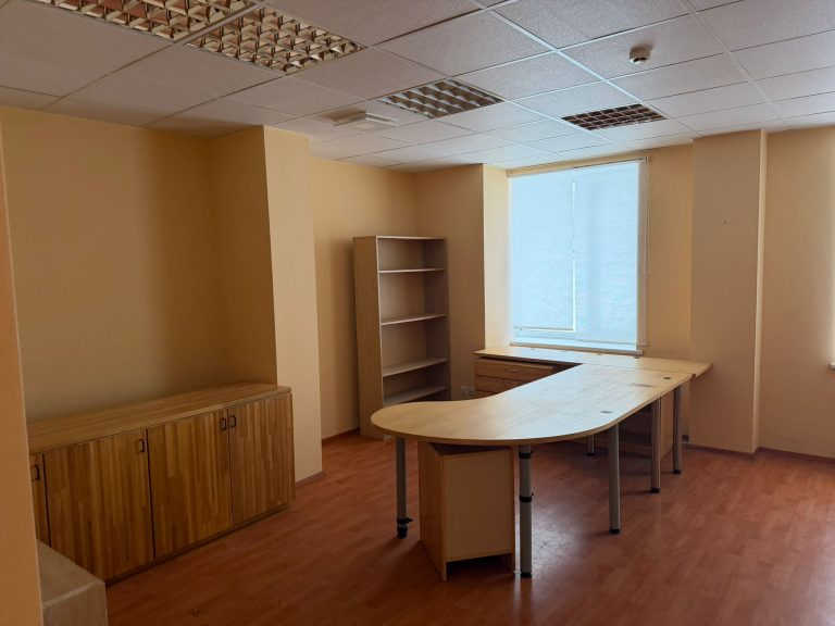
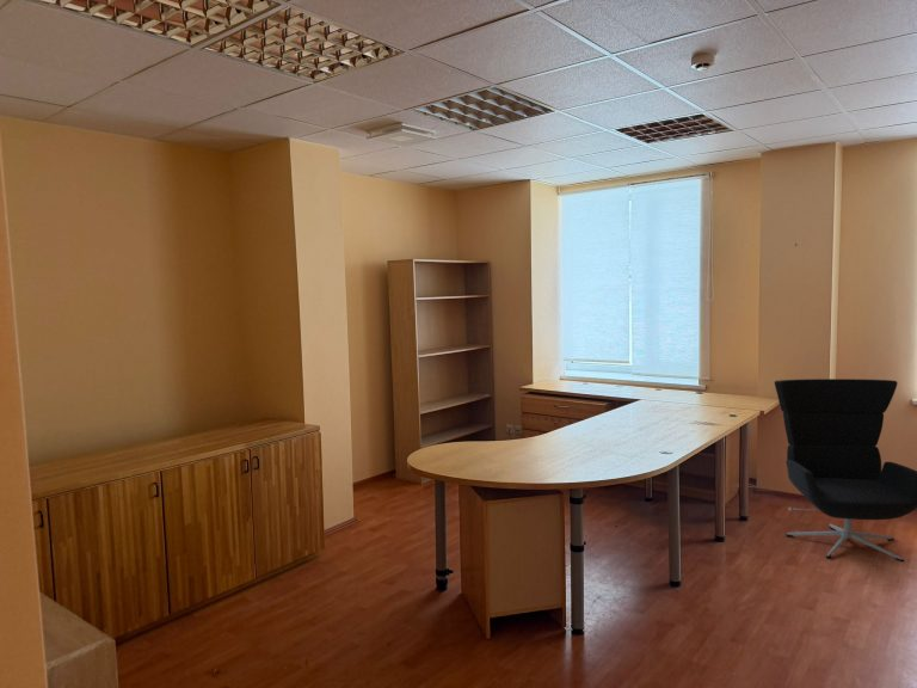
+ office chair [774,377,917,563]
